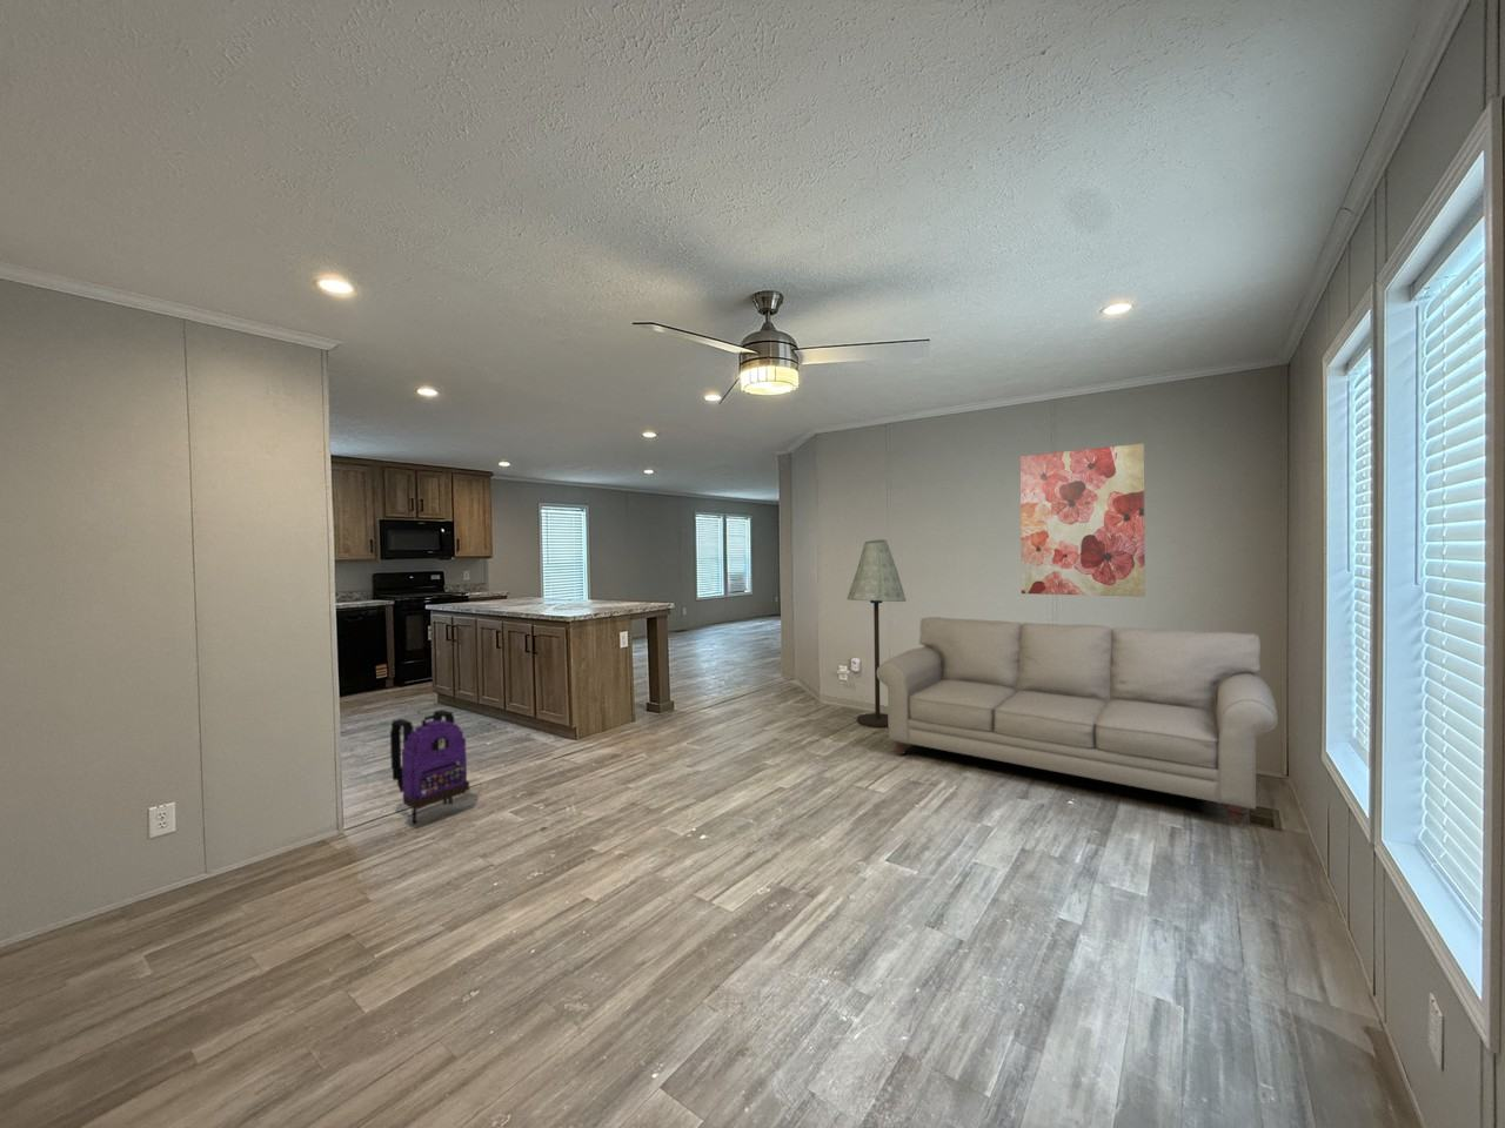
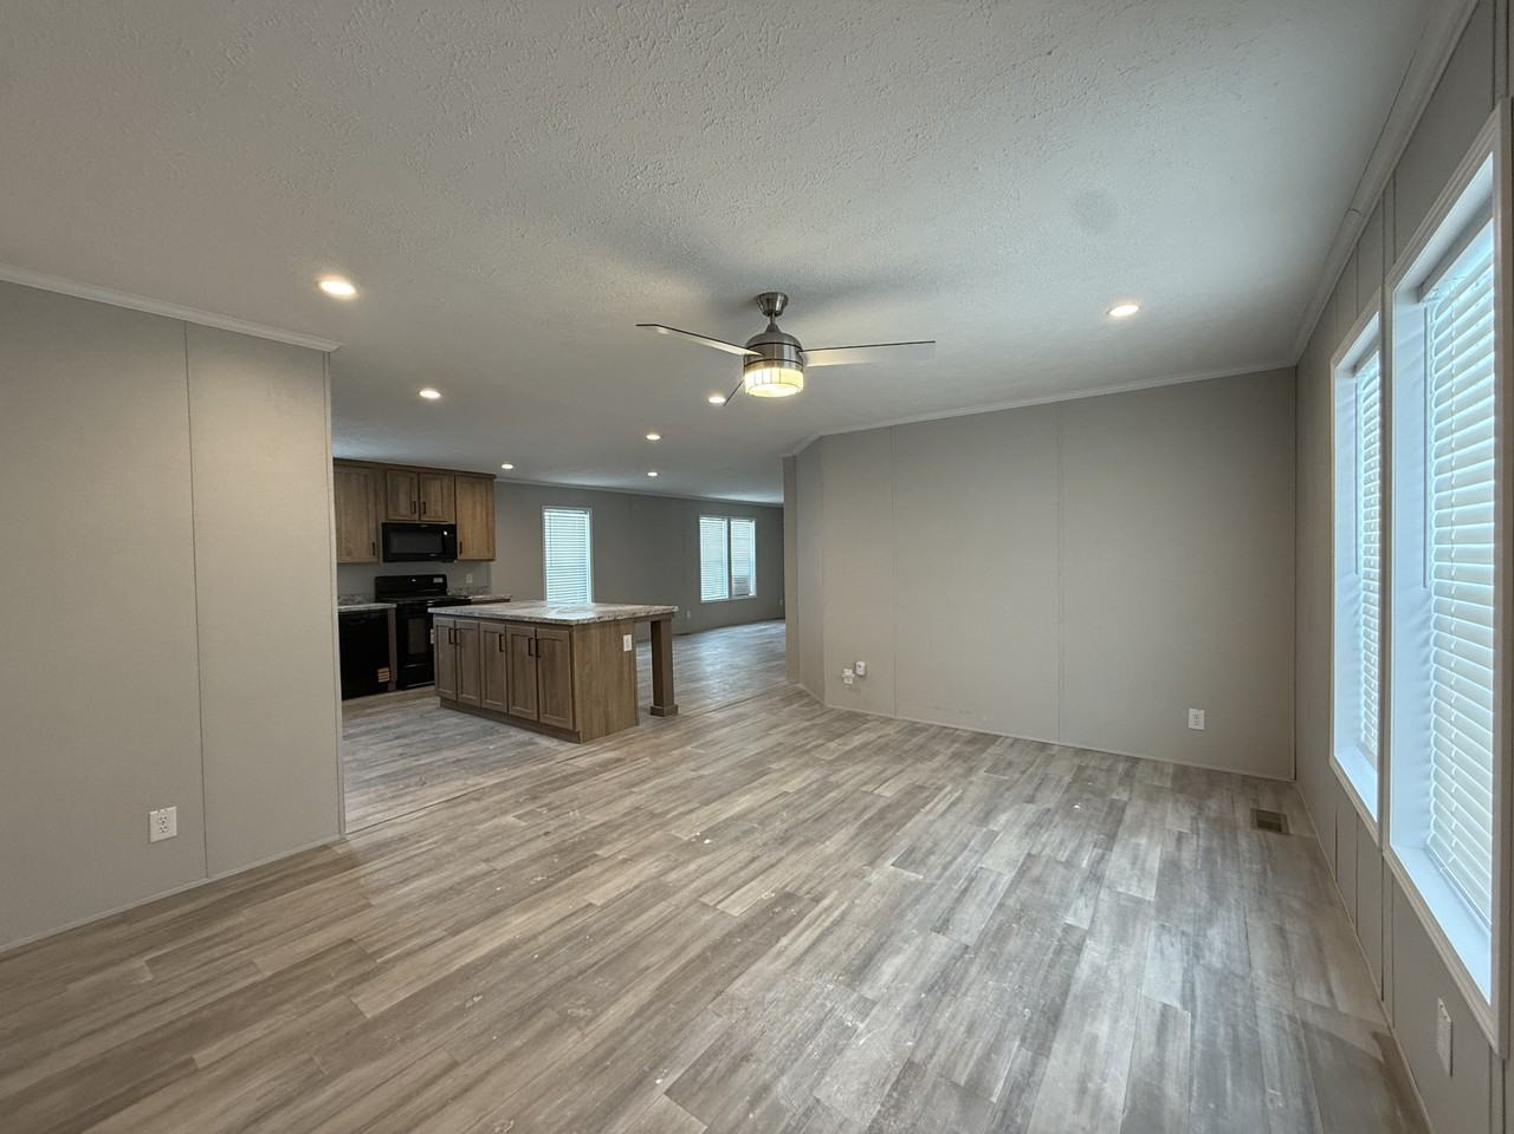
- sofa [877,616,1280,825]
- floor lamp [845,538,908,729]
- wall art [1019,442,1146,598]
- backpack [389,709,470,823]
